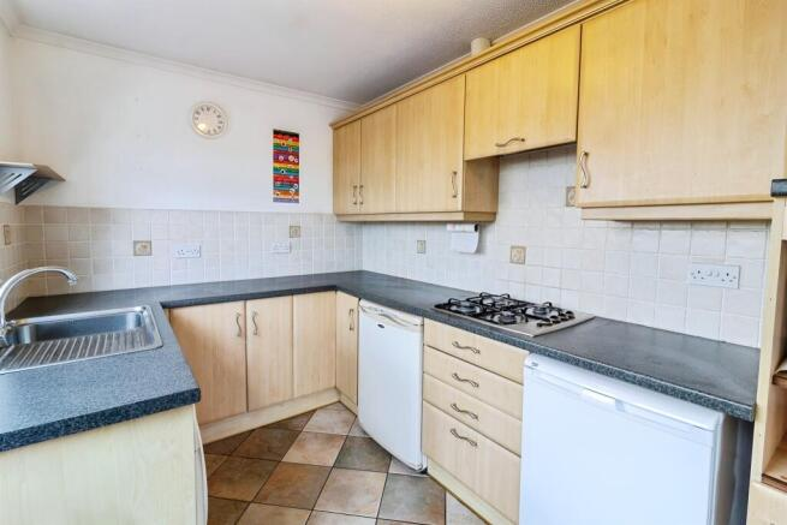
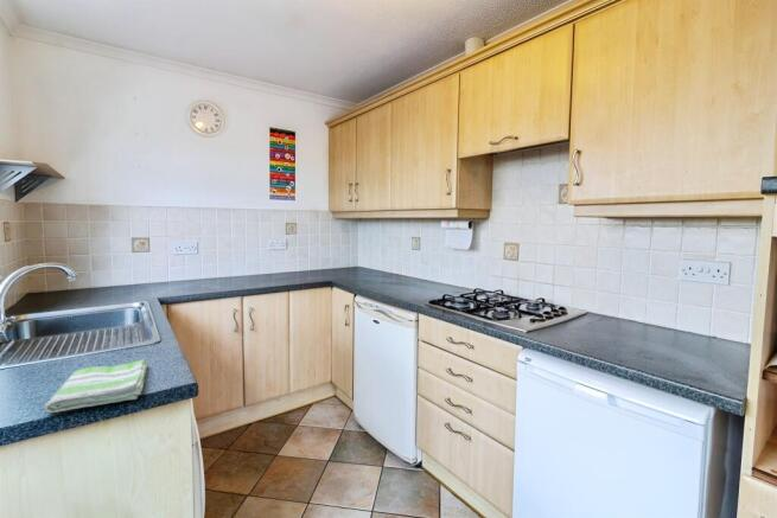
+ dish towel [43,358,148,414]
